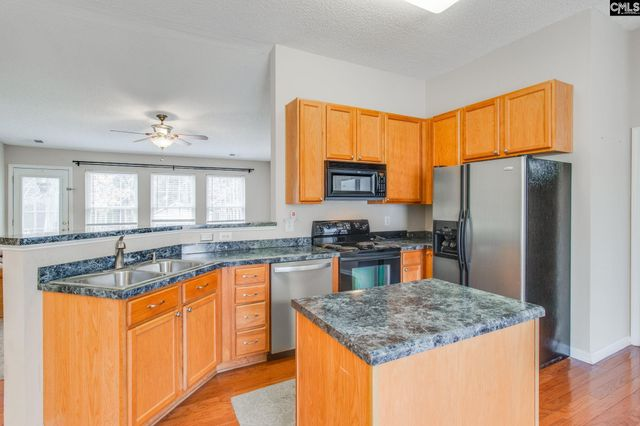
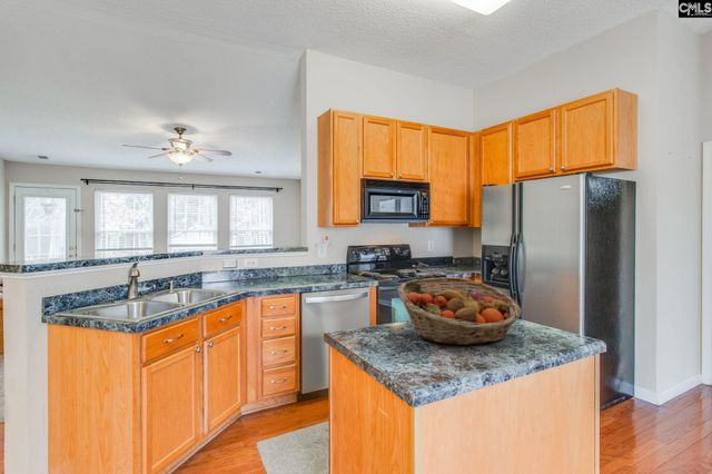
+ fruit basket [397,276,523,346]
